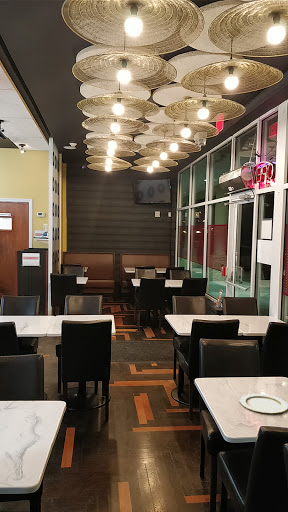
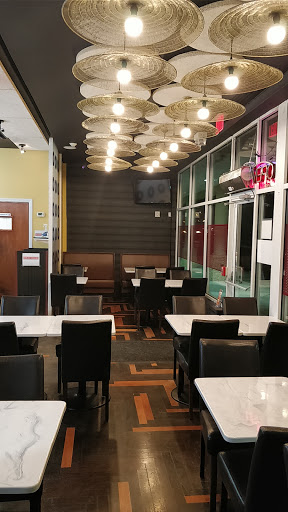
- plate [239,393,288,414]
